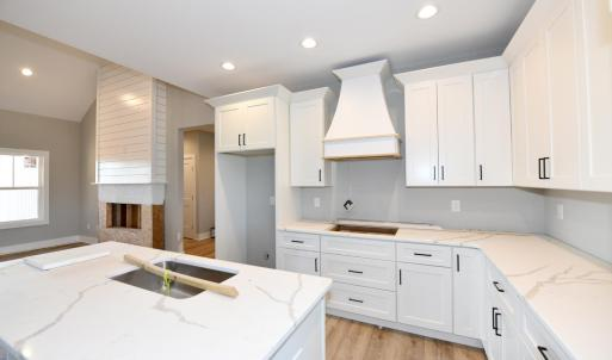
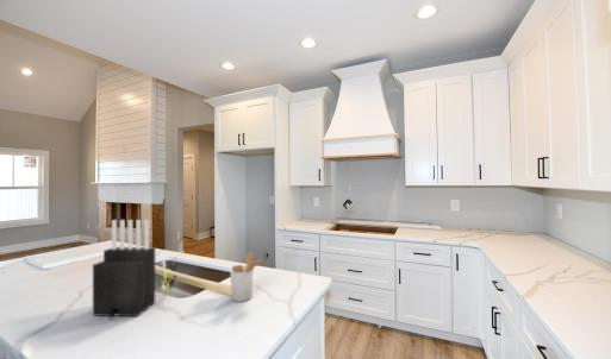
+ knife block [92,219,156,321]
+ utensil holder [229,251,266,303]
